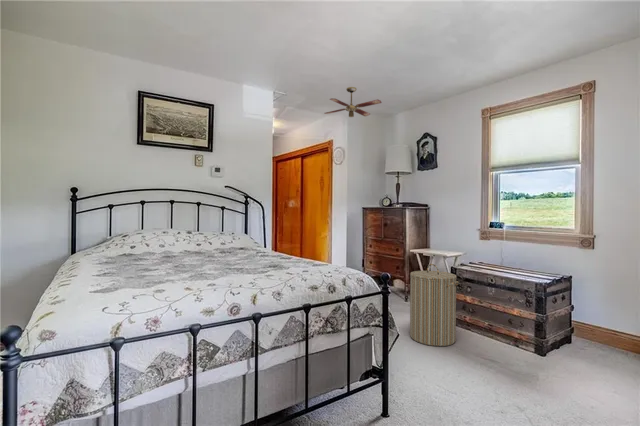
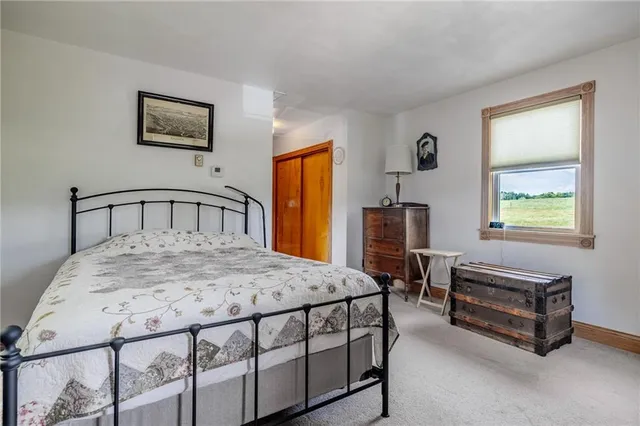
- ceiling fan [323,86,383,118]
- laundry hamper [409,263,460,347]
